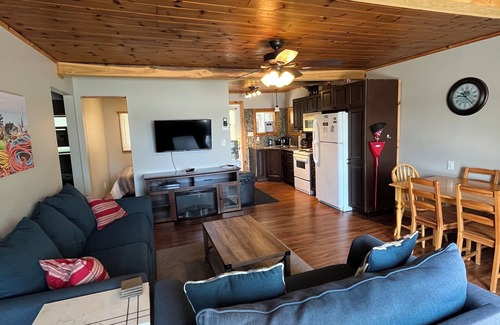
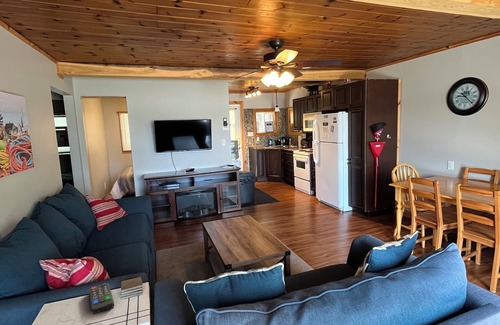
+ remote control [88,282,115,315]
